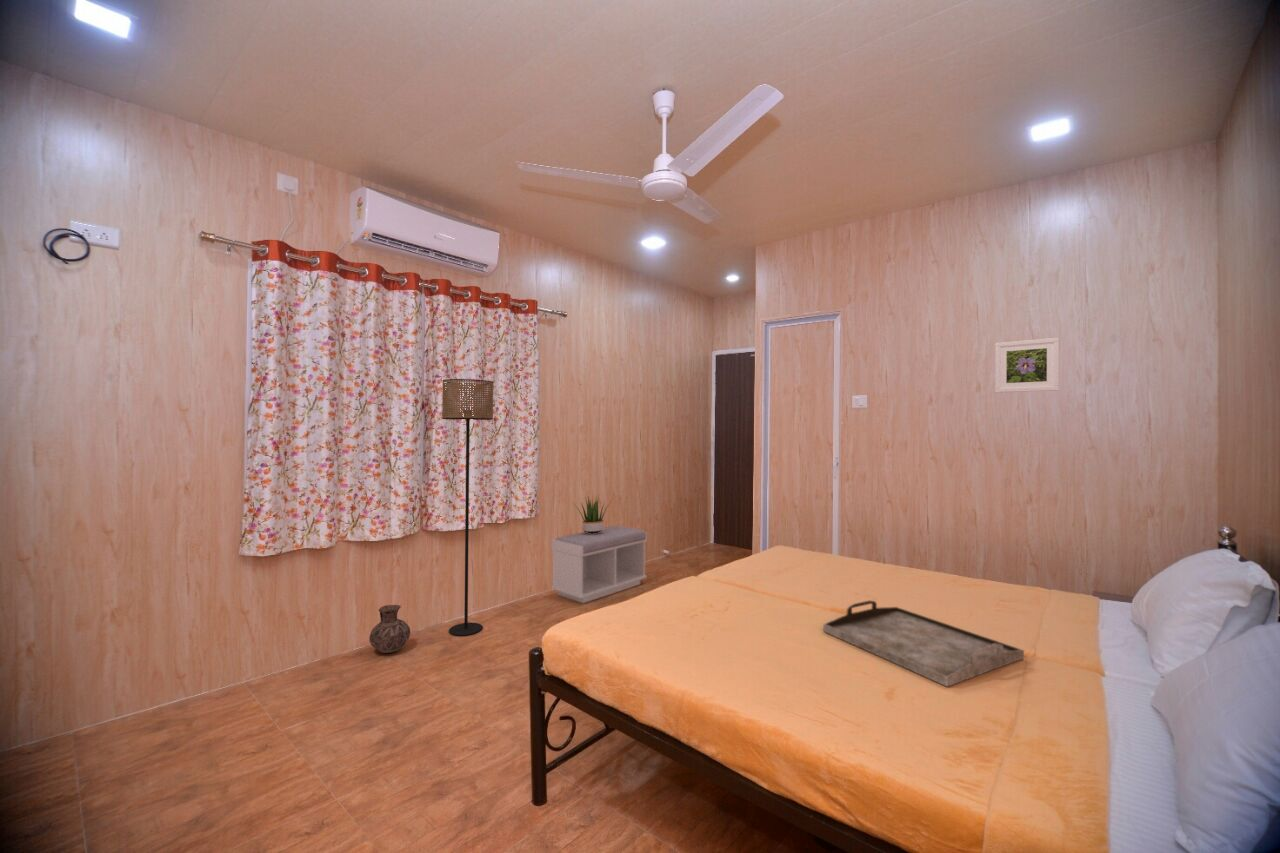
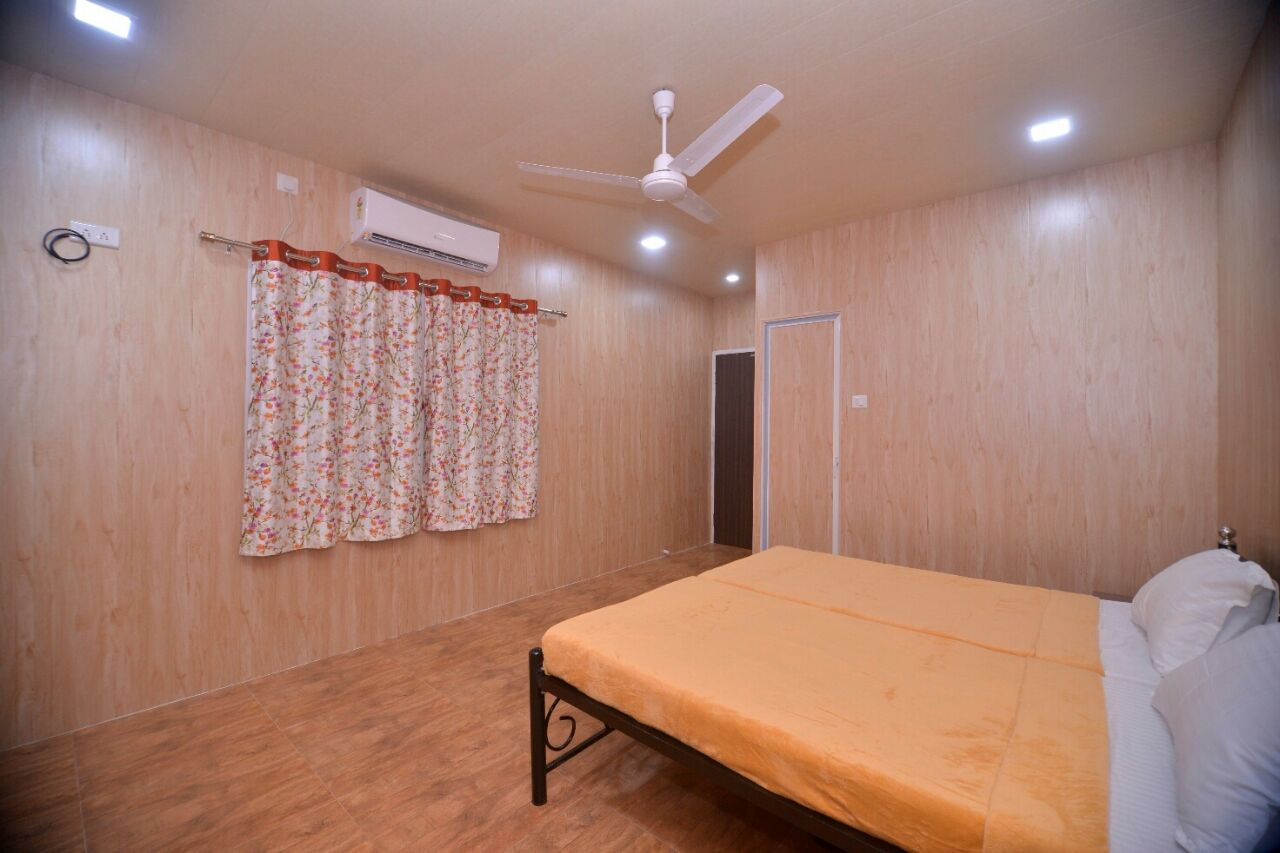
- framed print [994,337,1060,394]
- potted plant [571,495,613,534]
- bench [550,525,648,604]
- floor lamp [441,378,494,637]
- ceramic jug [368,604,411,654]
- serving tray [822,599,1025,688]
